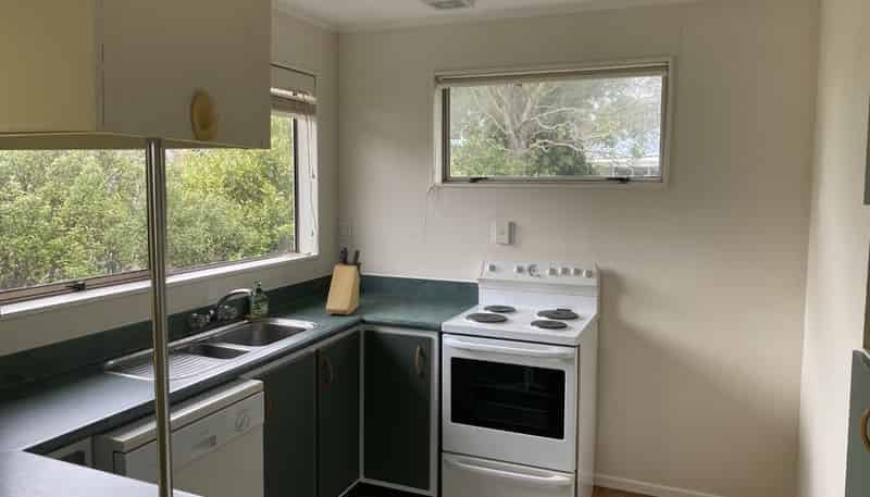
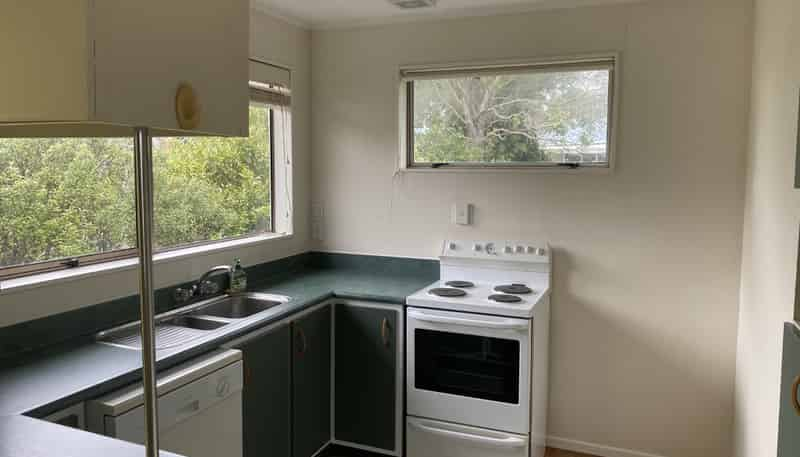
- knife block [325,245,363,315]
